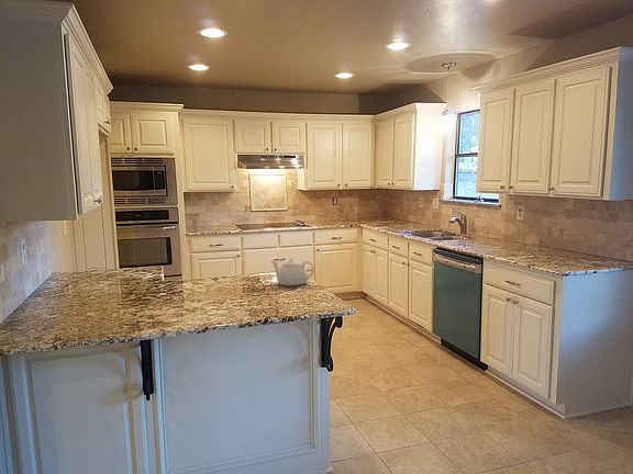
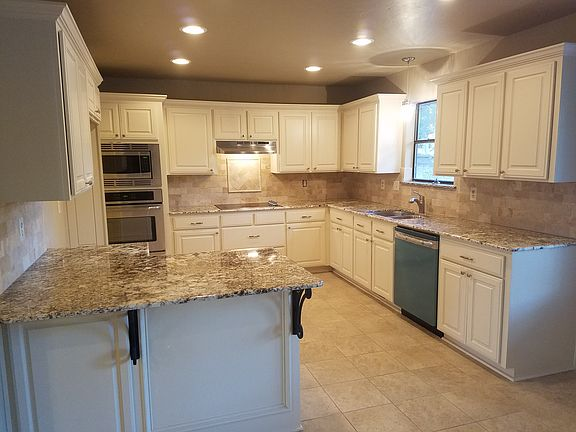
- teapot [270,258,315,286]
